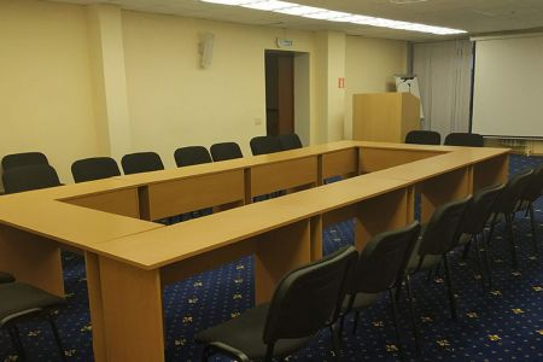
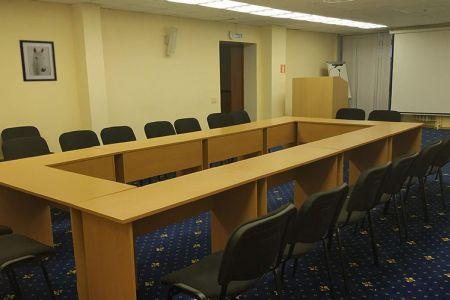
+ wall art [18,39,58,83]
